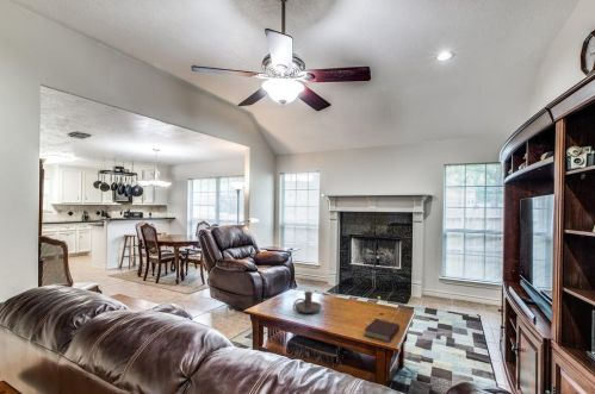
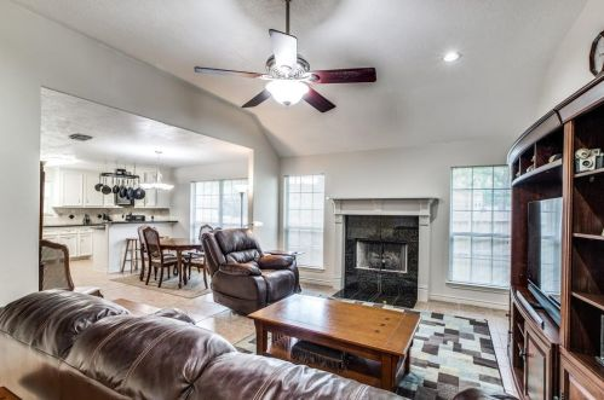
- candle holder [292,290,323,314]
- book [364,318,401,343]
